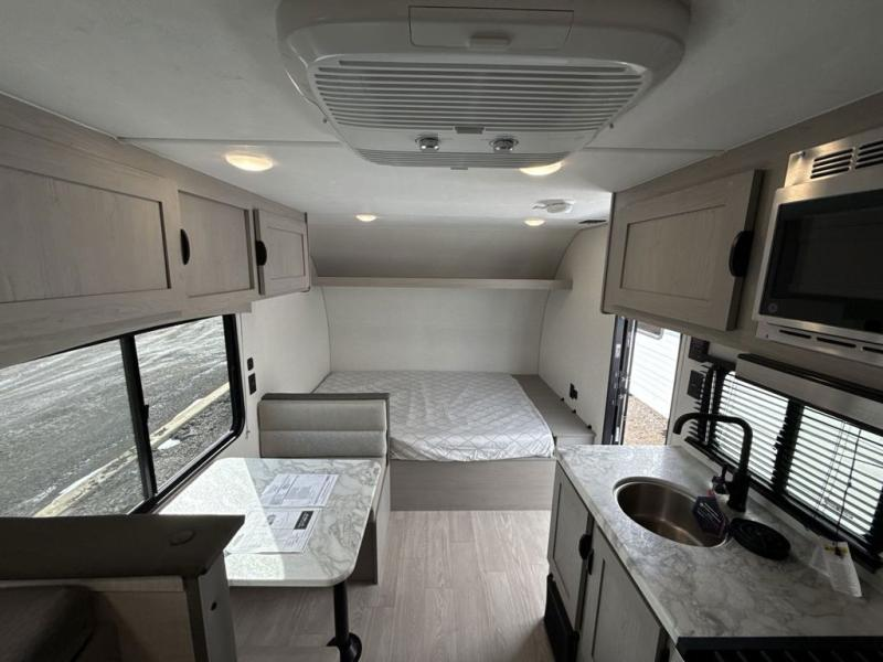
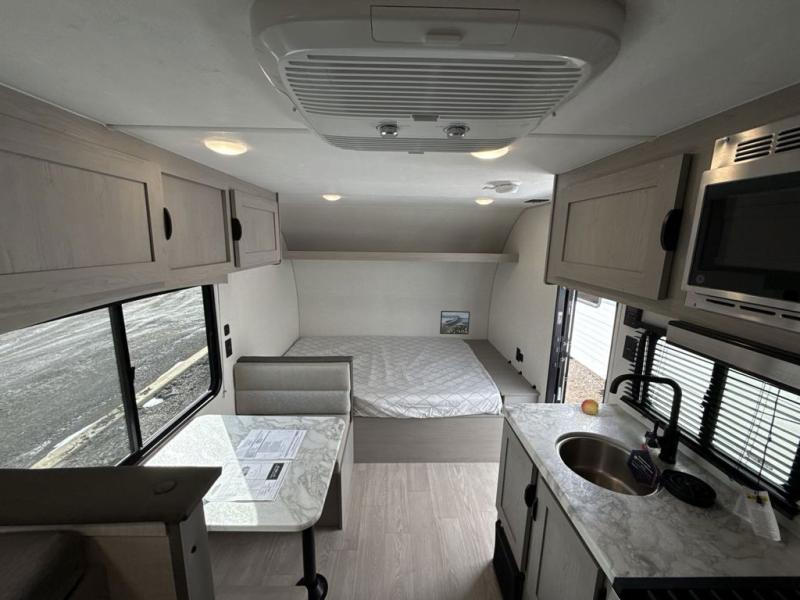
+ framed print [439,310,471,336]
+ fruit [580,398,600,416]
